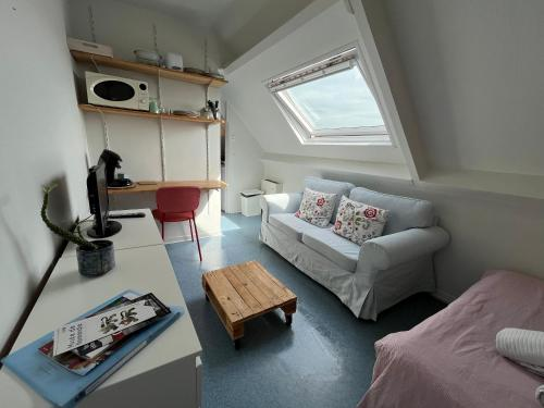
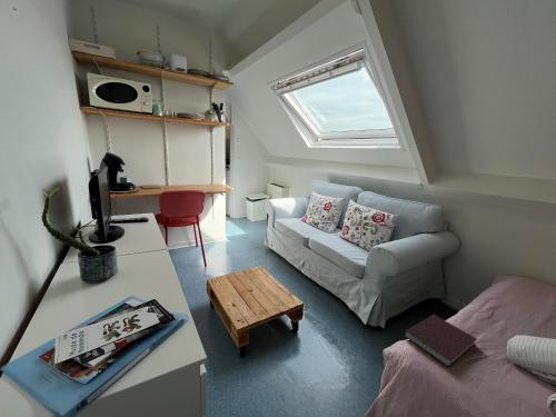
+ notebook [403,314,478,368]
